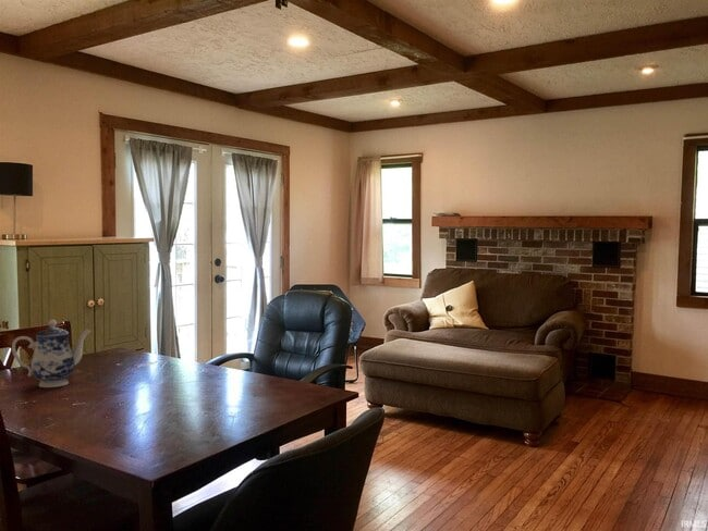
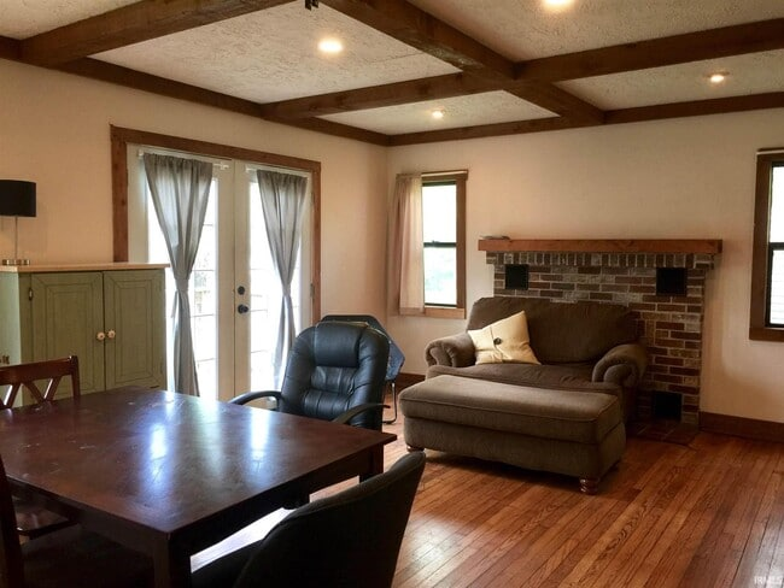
- teapot [11,319,91,388]
